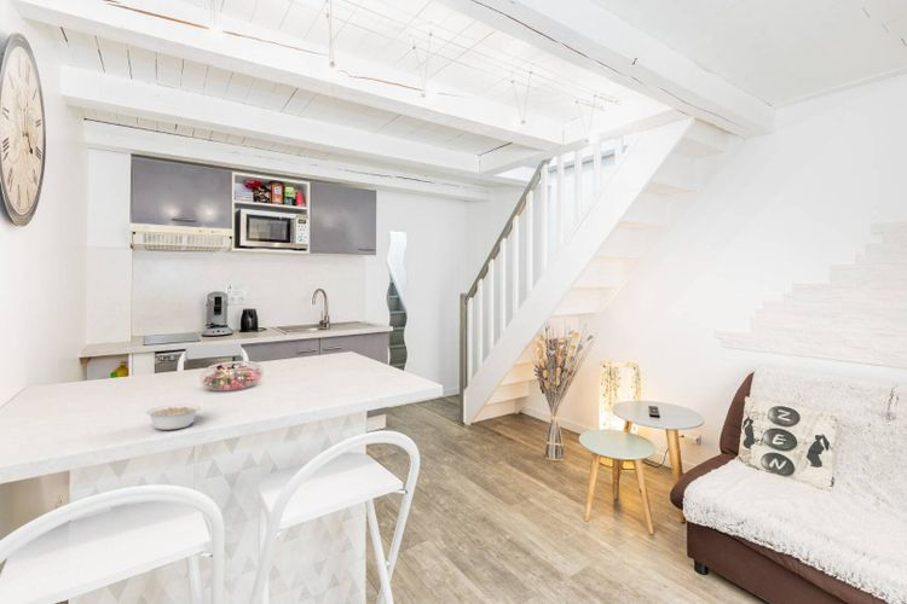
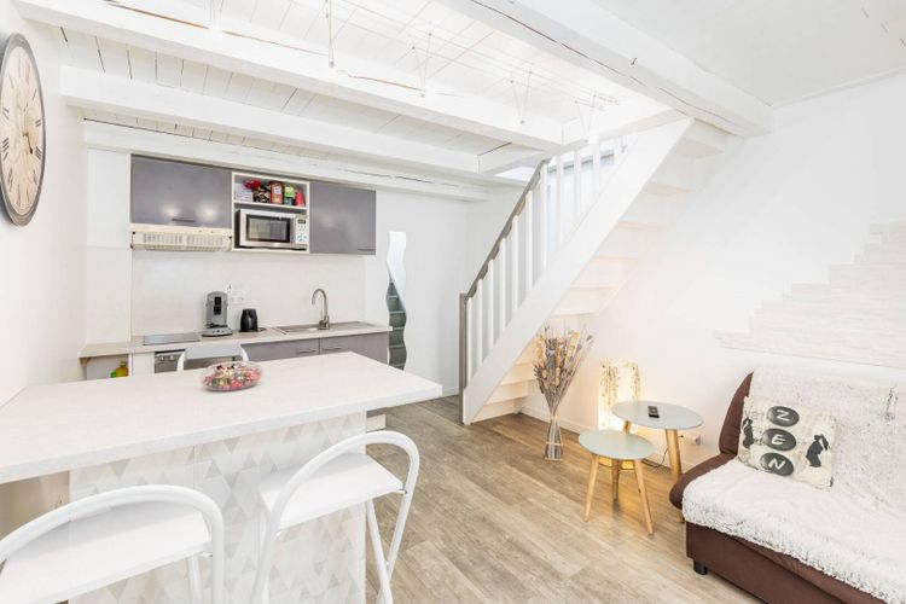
- legume [145,403,202,431]
